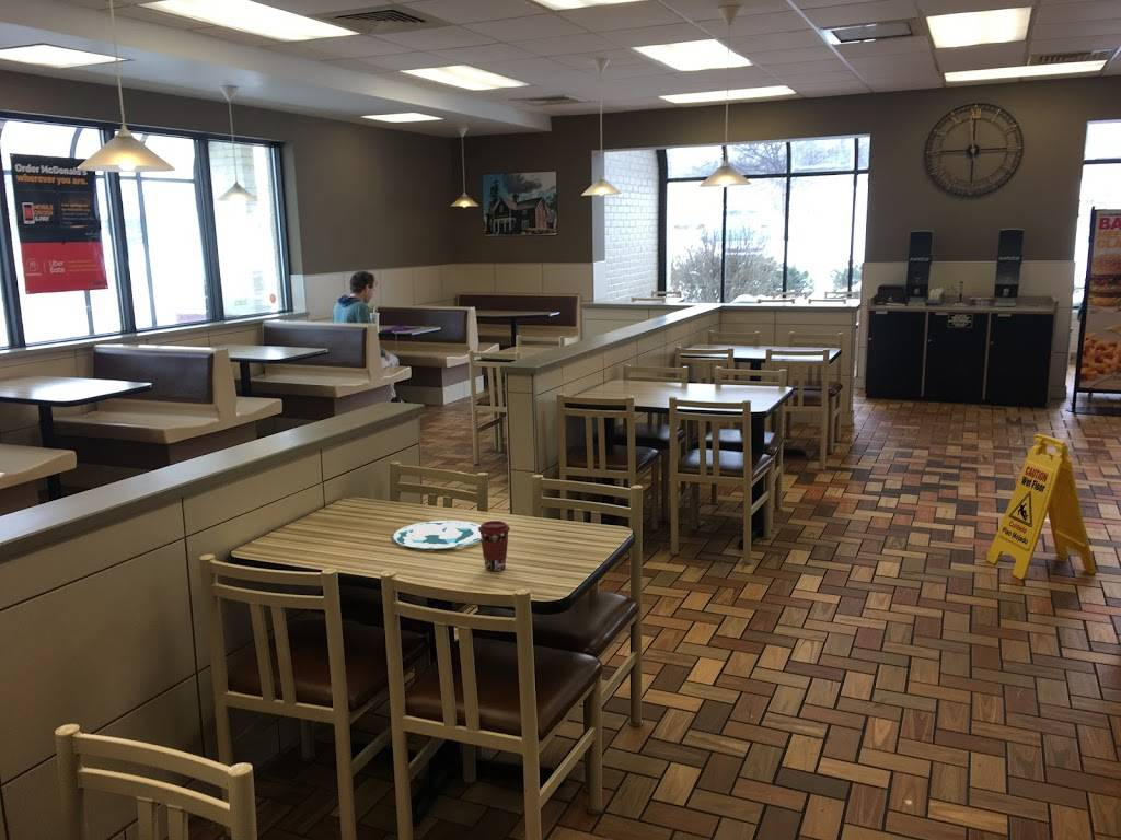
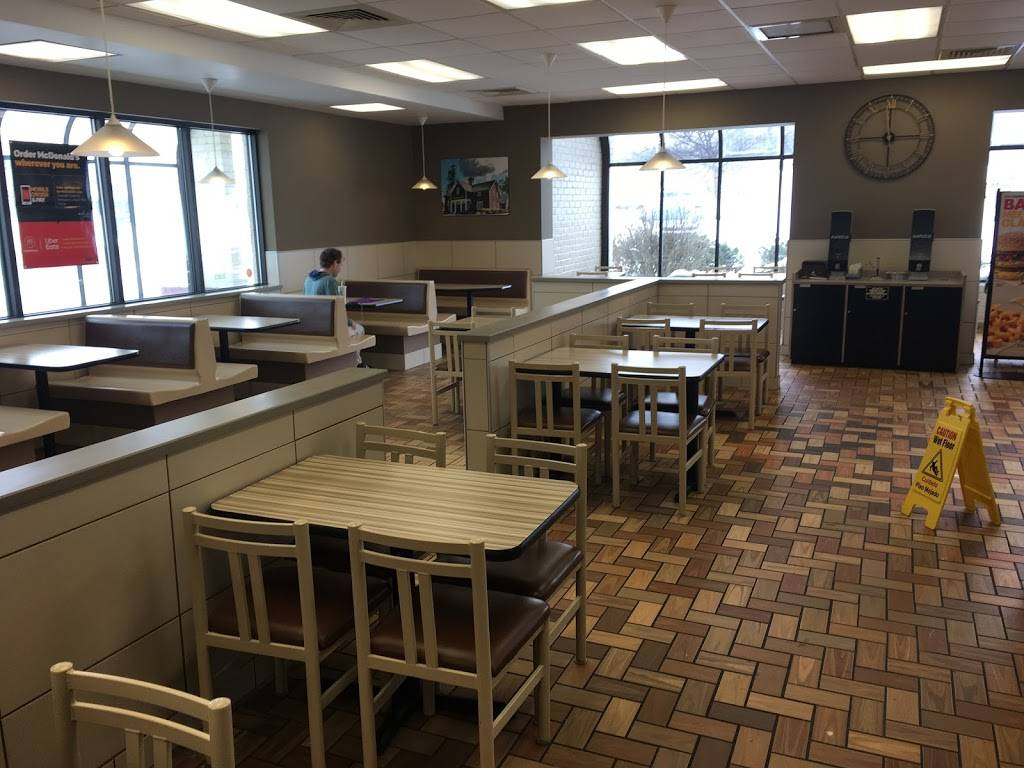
- coffee cup [478,520,511,572]
- plate [391,520,482,550]
